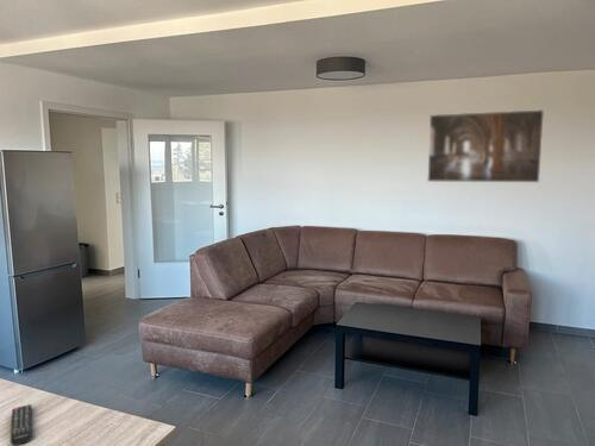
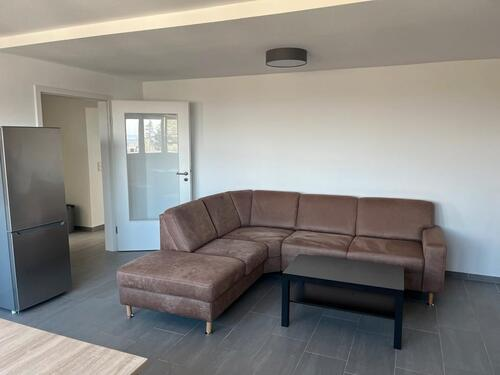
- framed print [426,108,545,184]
- remote control [10,403,33,446]
